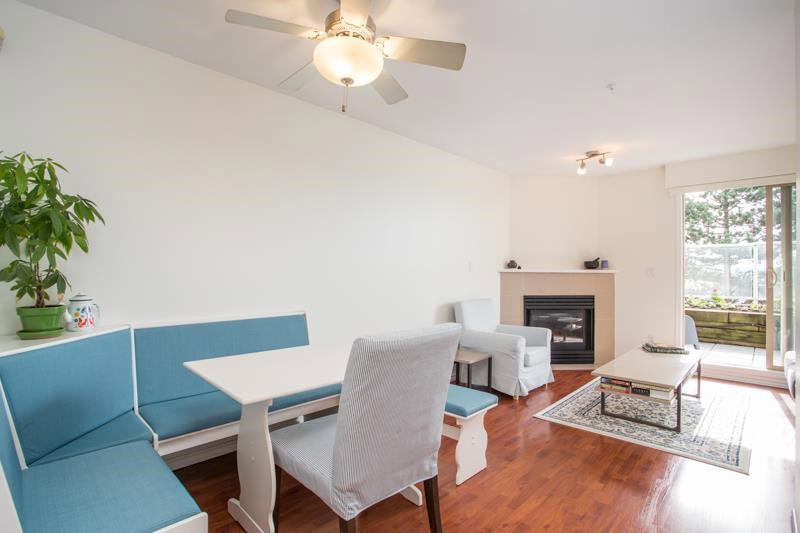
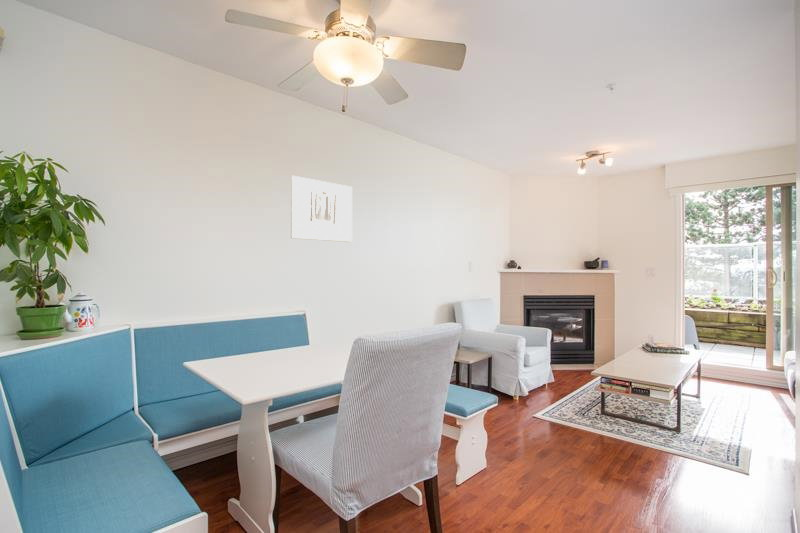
+ wall art [290,175,353,243]
